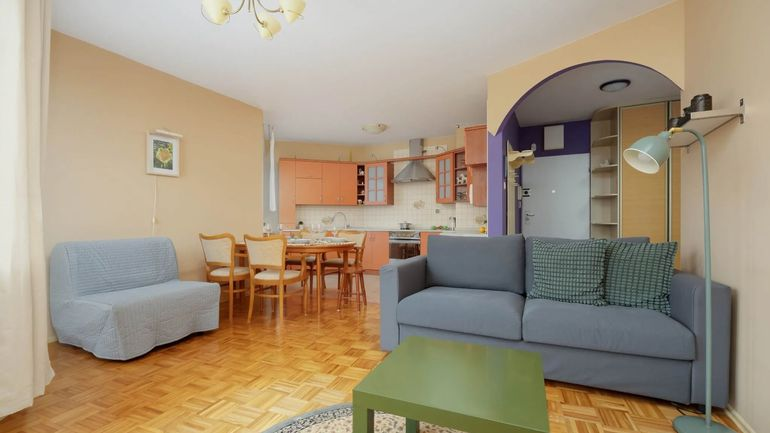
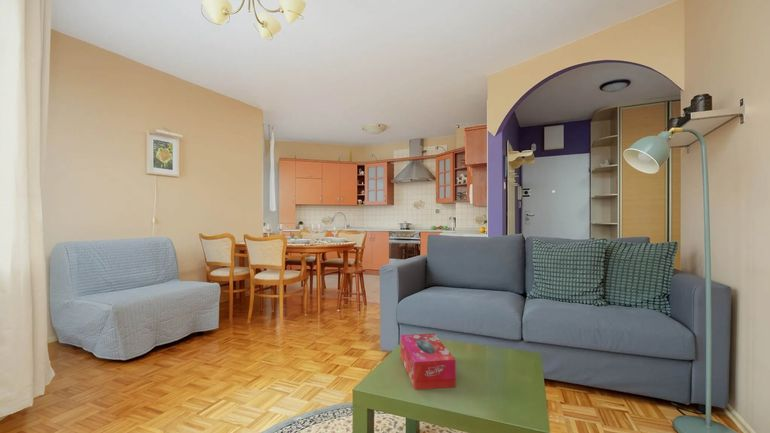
+ tissue box [400,333,457,391]
